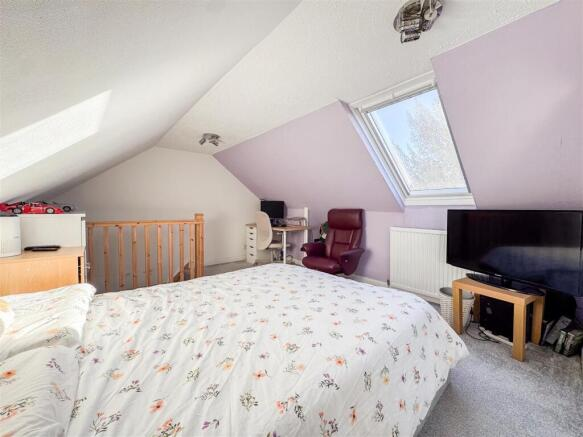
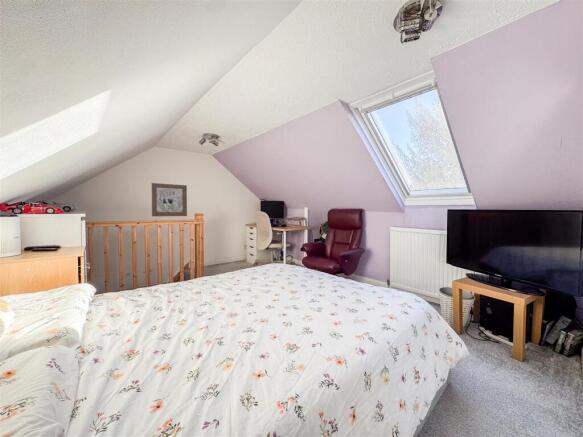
+ wall art [151,182,188,217]
